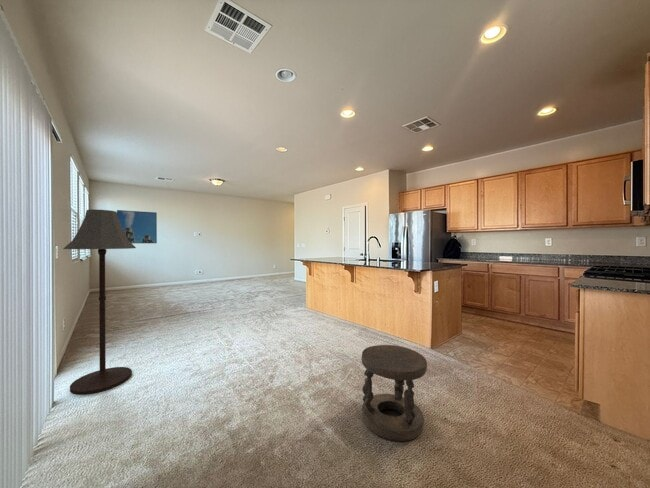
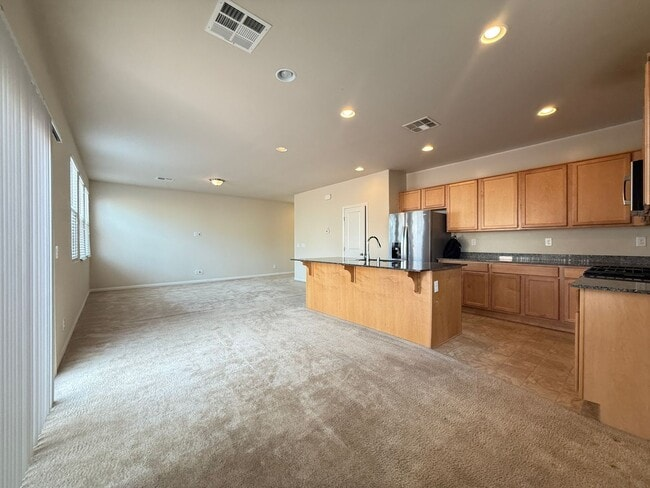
- stool [361,344,428,442]
- floor lamp [62,208,137,396]
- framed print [116,209,158,244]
